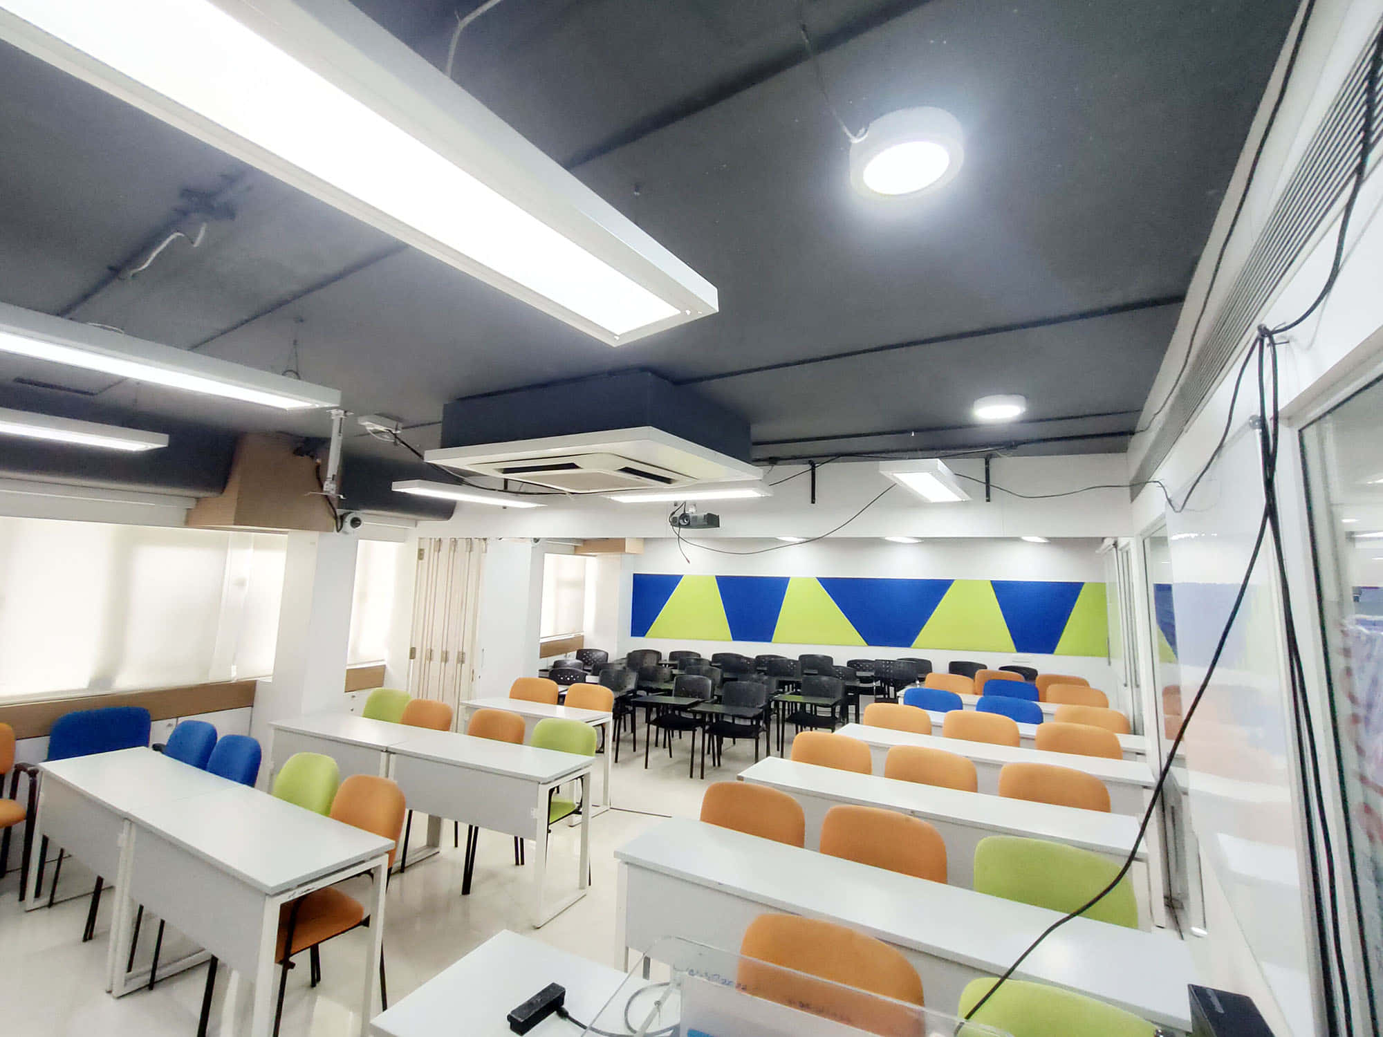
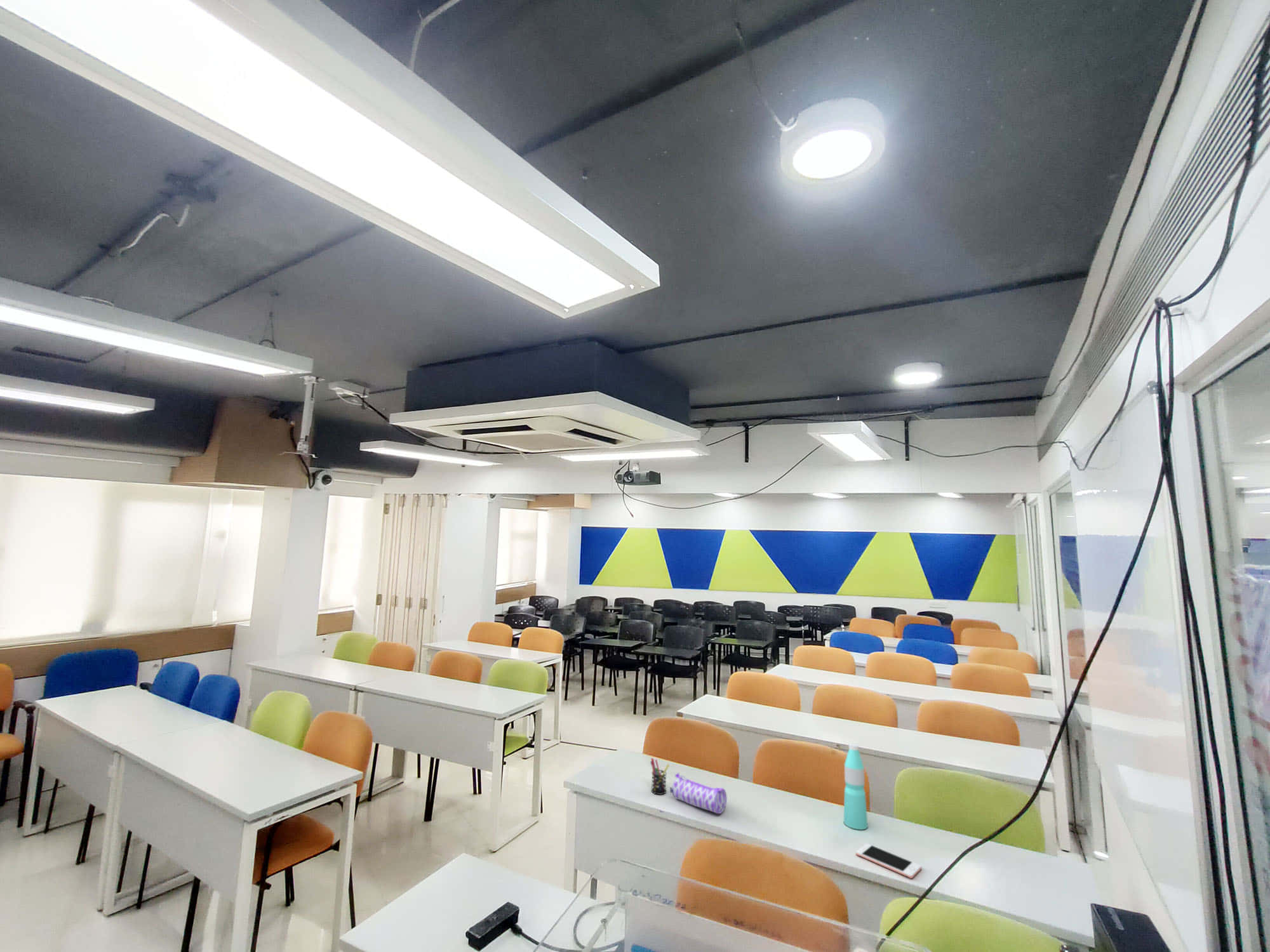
+ cell phone [855,843,922,879]
+ pencil case [669,772,728,814]
+ water bottle [843,743,869,830]
+ pen holder [650,757,670,795]
